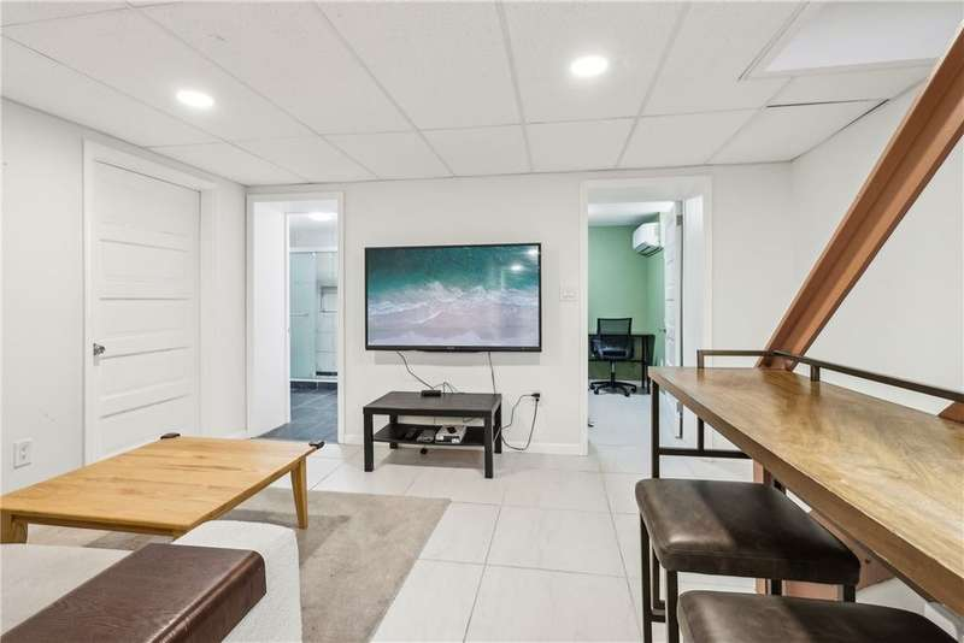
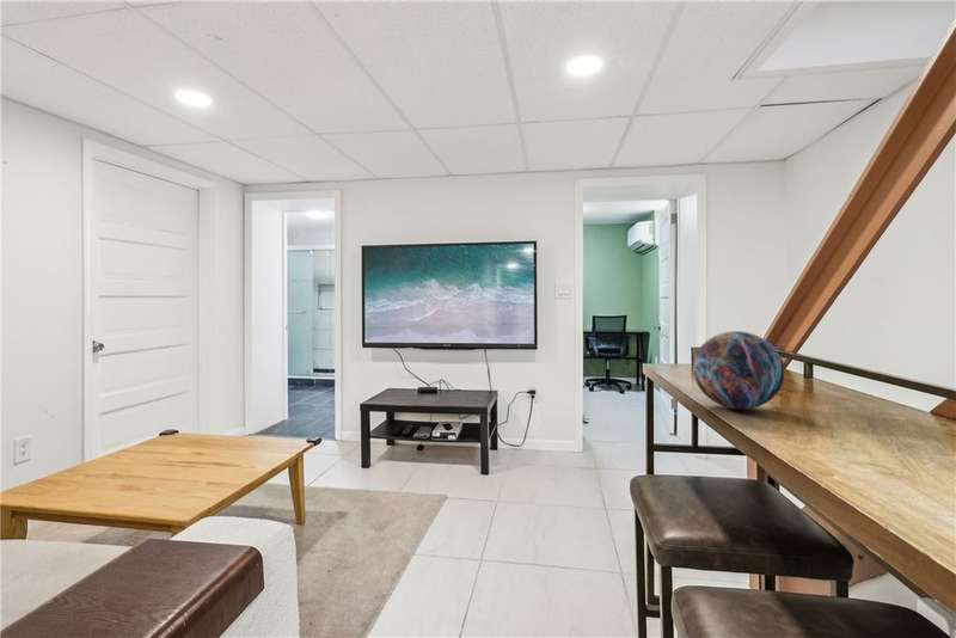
+ decorative orb [692,330,785,411]
